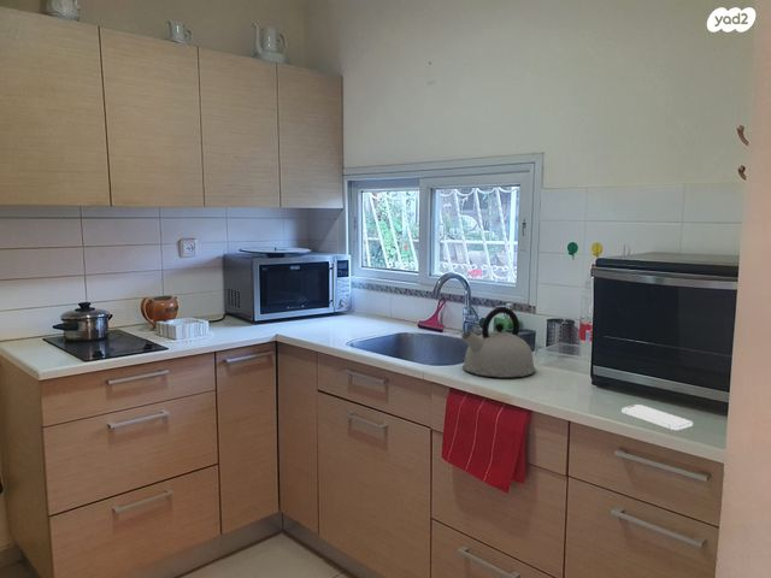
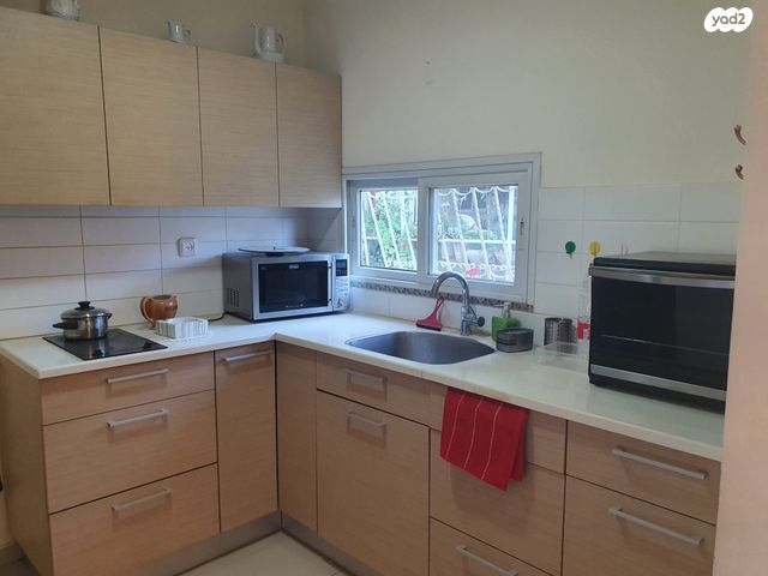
- smartphone [620,403,694,431]
- kettle [460,306,536,378]
